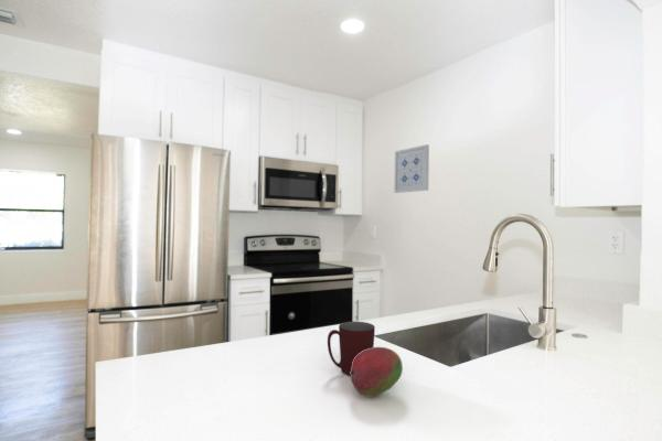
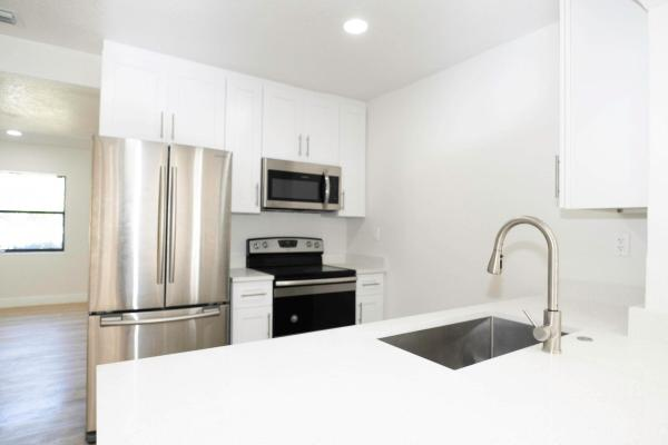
- mug [327,321,376,376]
- wall art [393,143,430,194]
- fruit [350,346,404,398]
